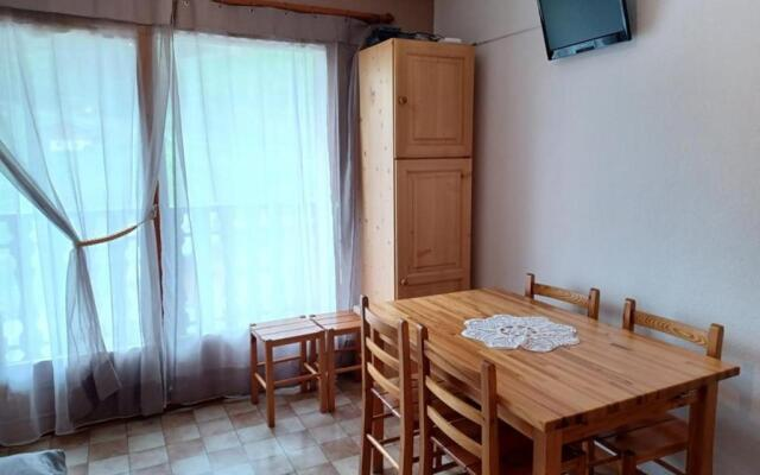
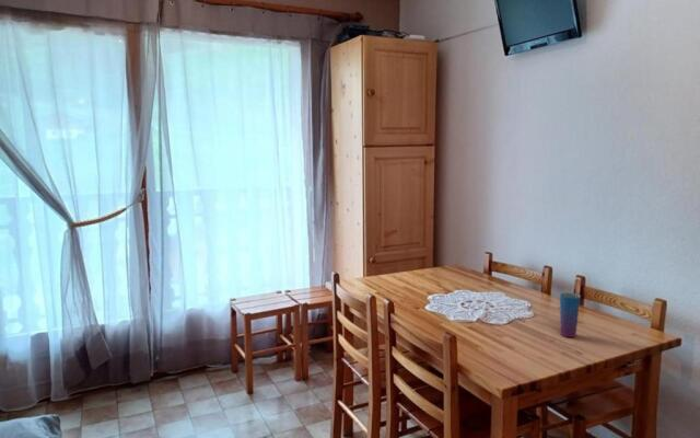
+ cup [559,291,582,338]
